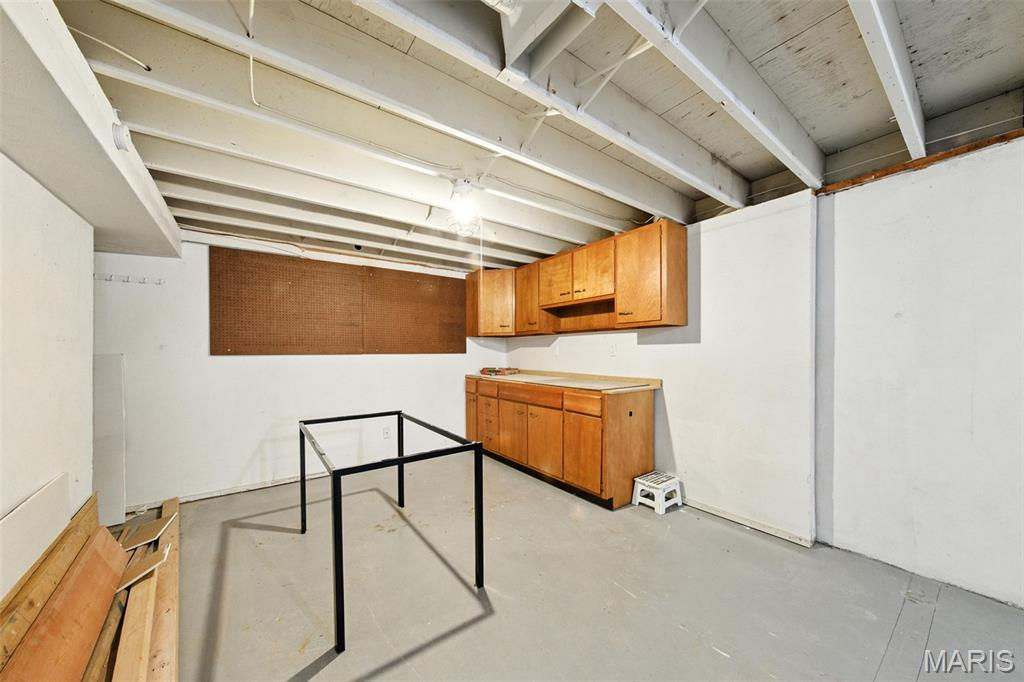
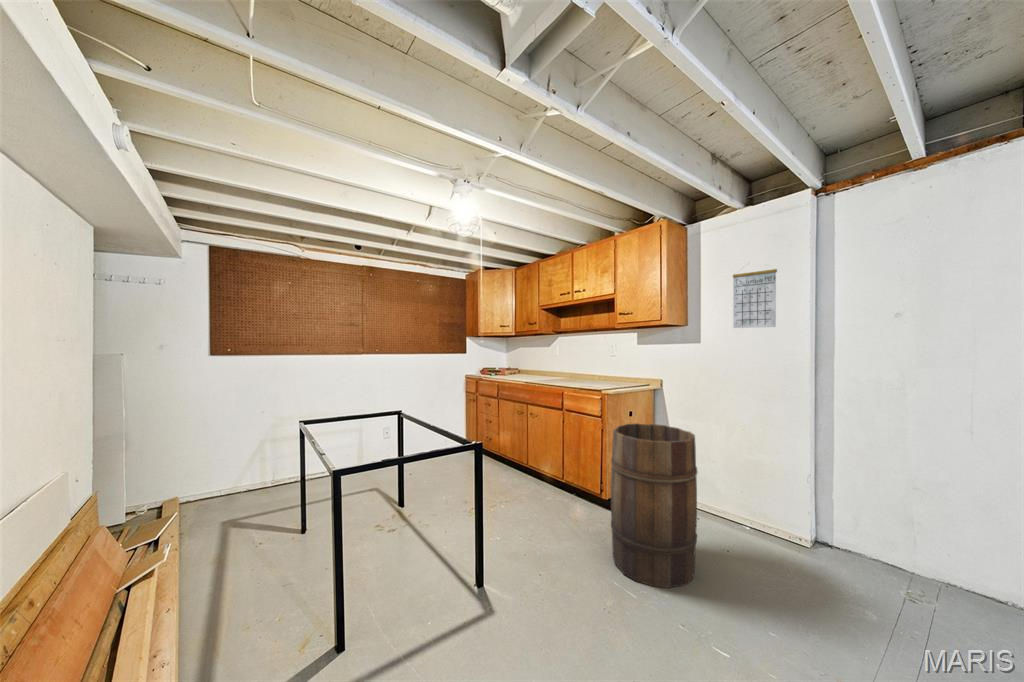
+ calendar [732,263,778,329]
+ wooden barrel [610,422,699,589]
